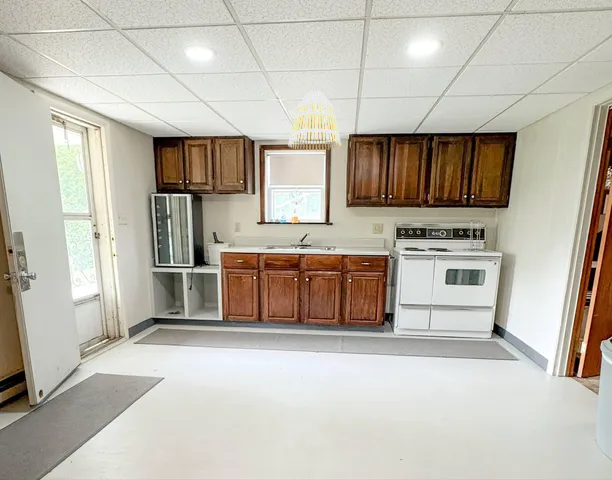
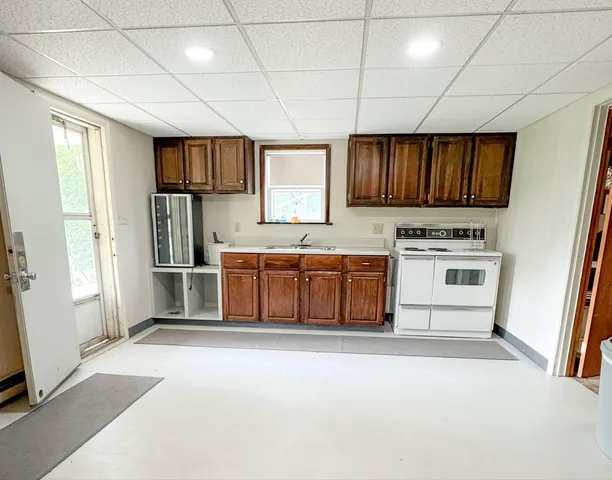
- lamp shade [287,90,342,152]
